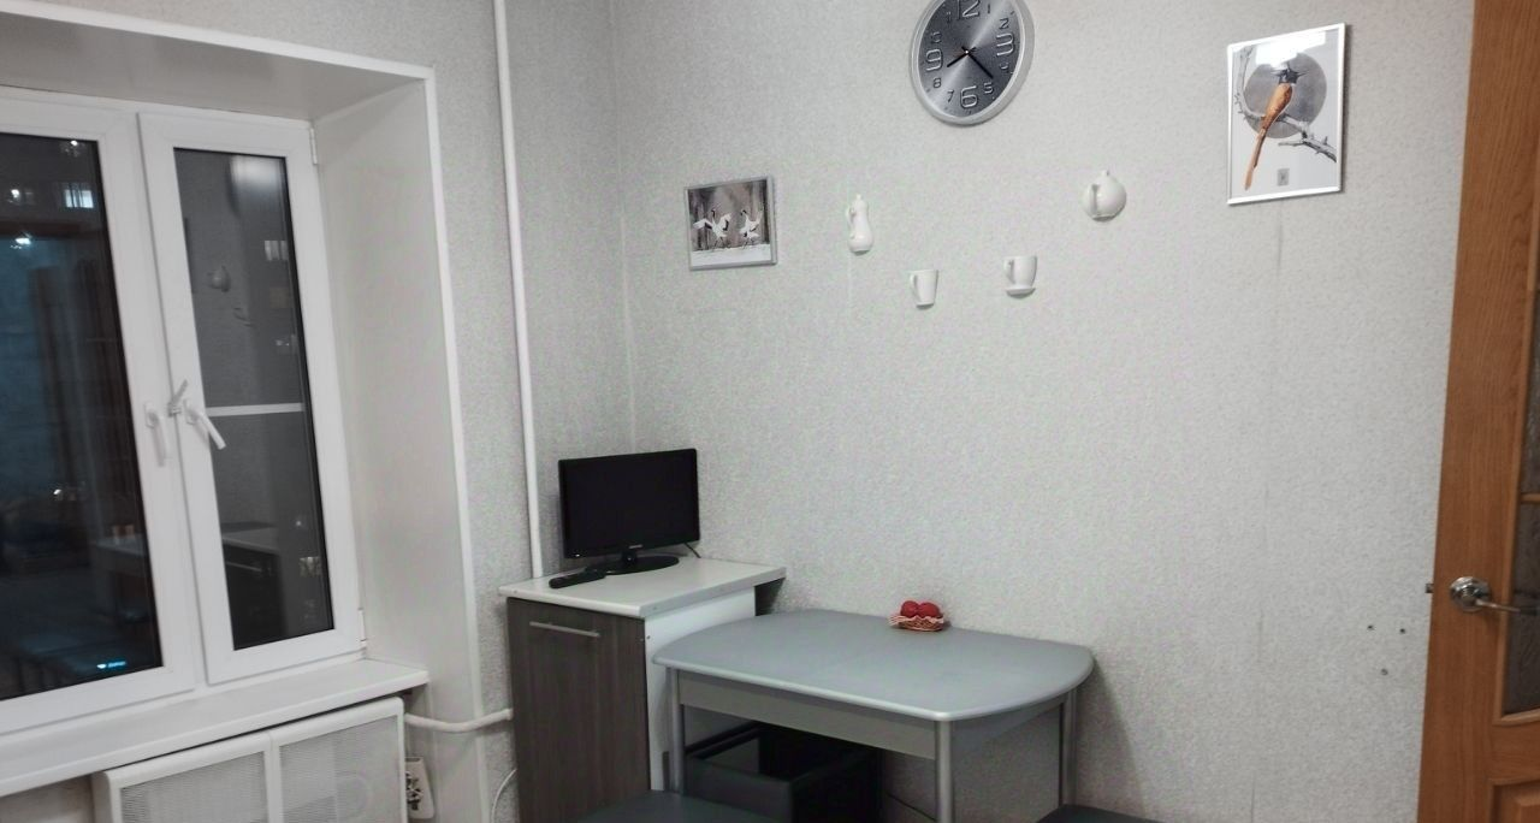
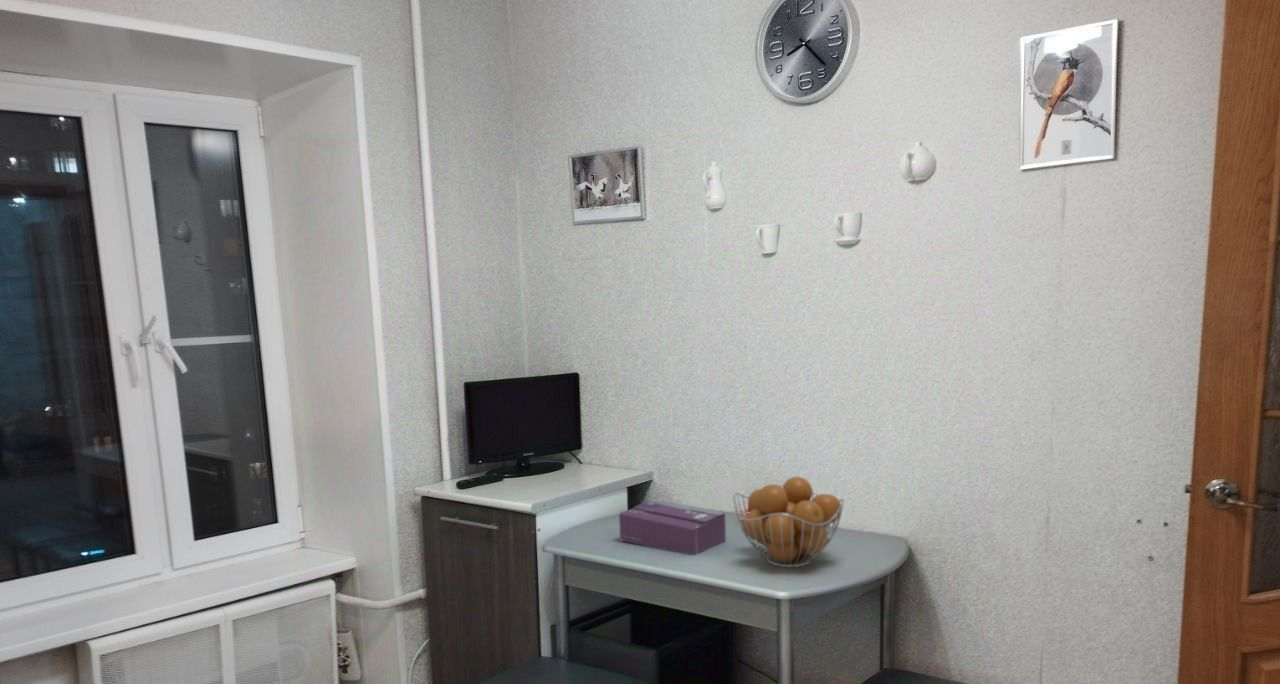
+ tissue box [618,498,727,556]
+ fruit basket [732,475,845,568]
